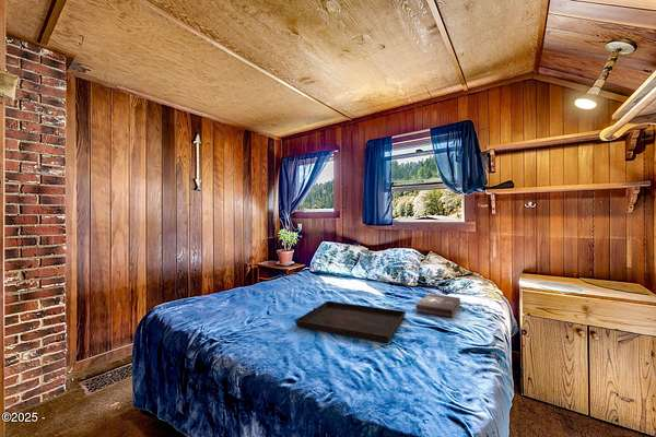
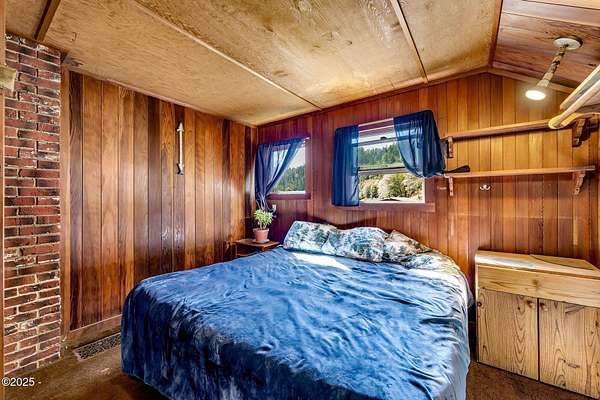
- first aid kit [415,293,461,319]
- serving tray [294,300,407,344]
